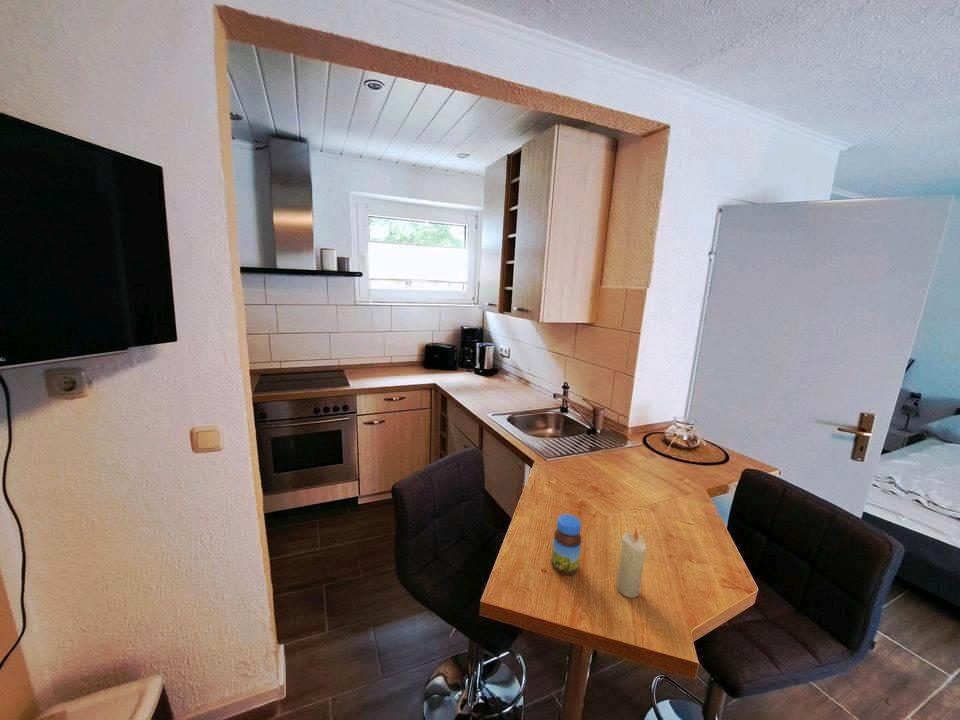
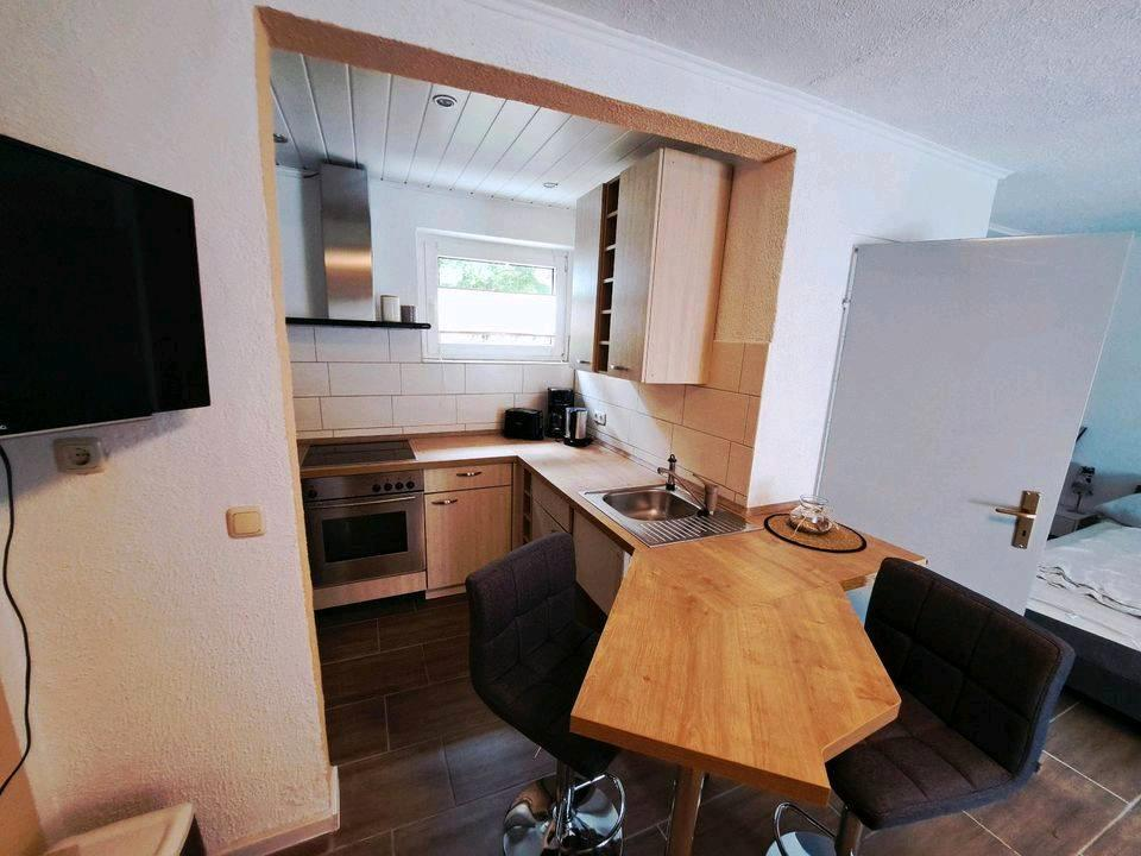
- jar [551,513,582,575]
- candle [615,527,647,599]
